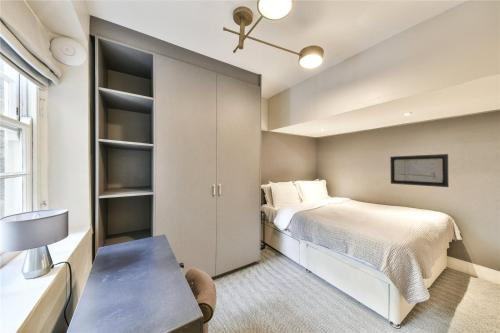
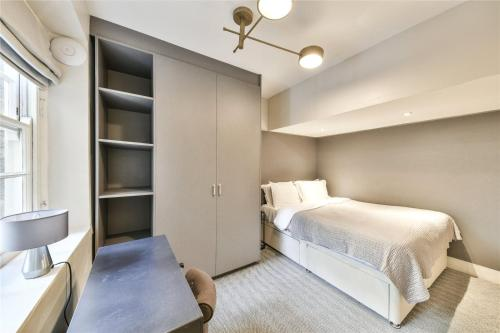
- wall art [389,153,450,188]
